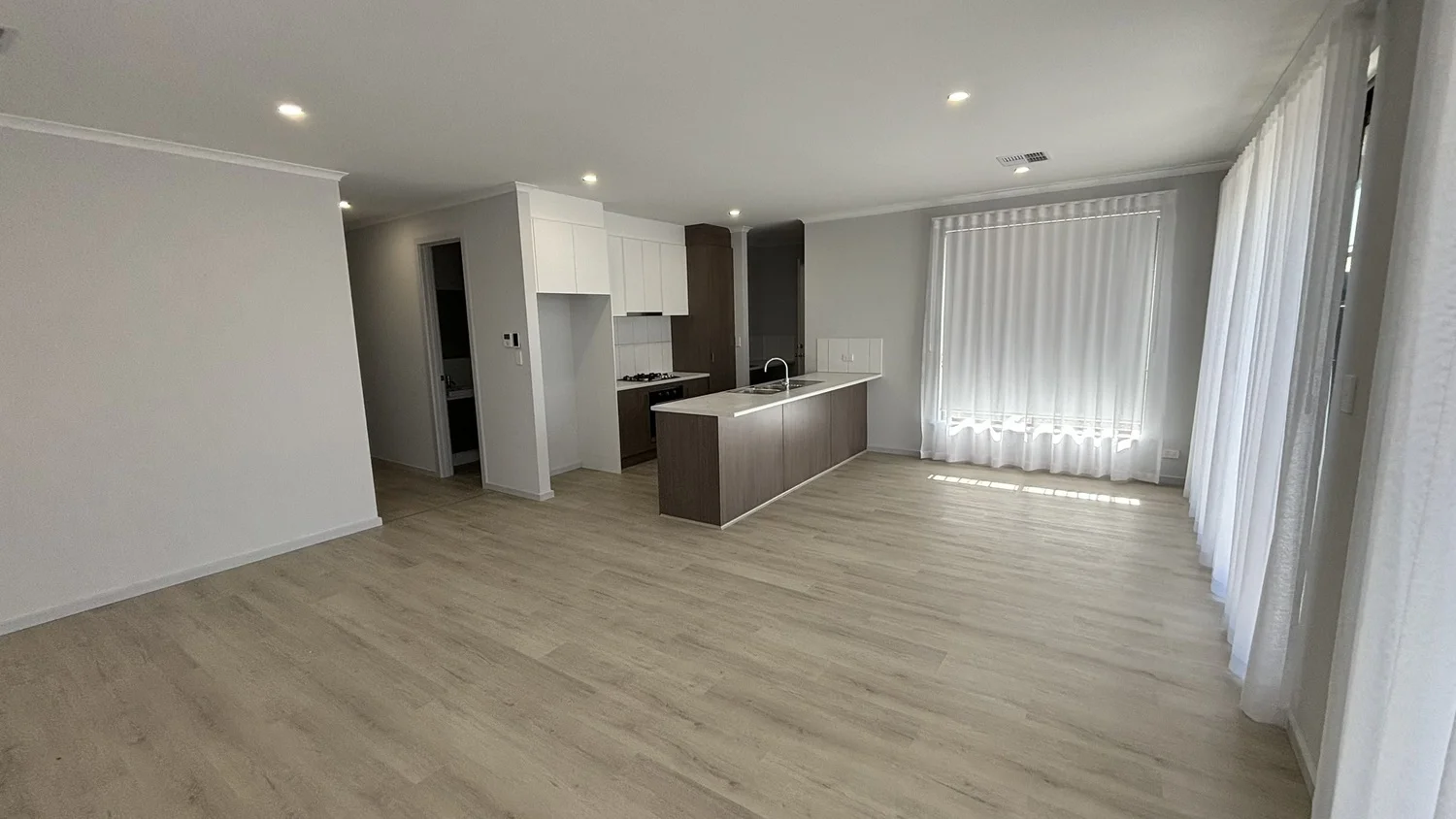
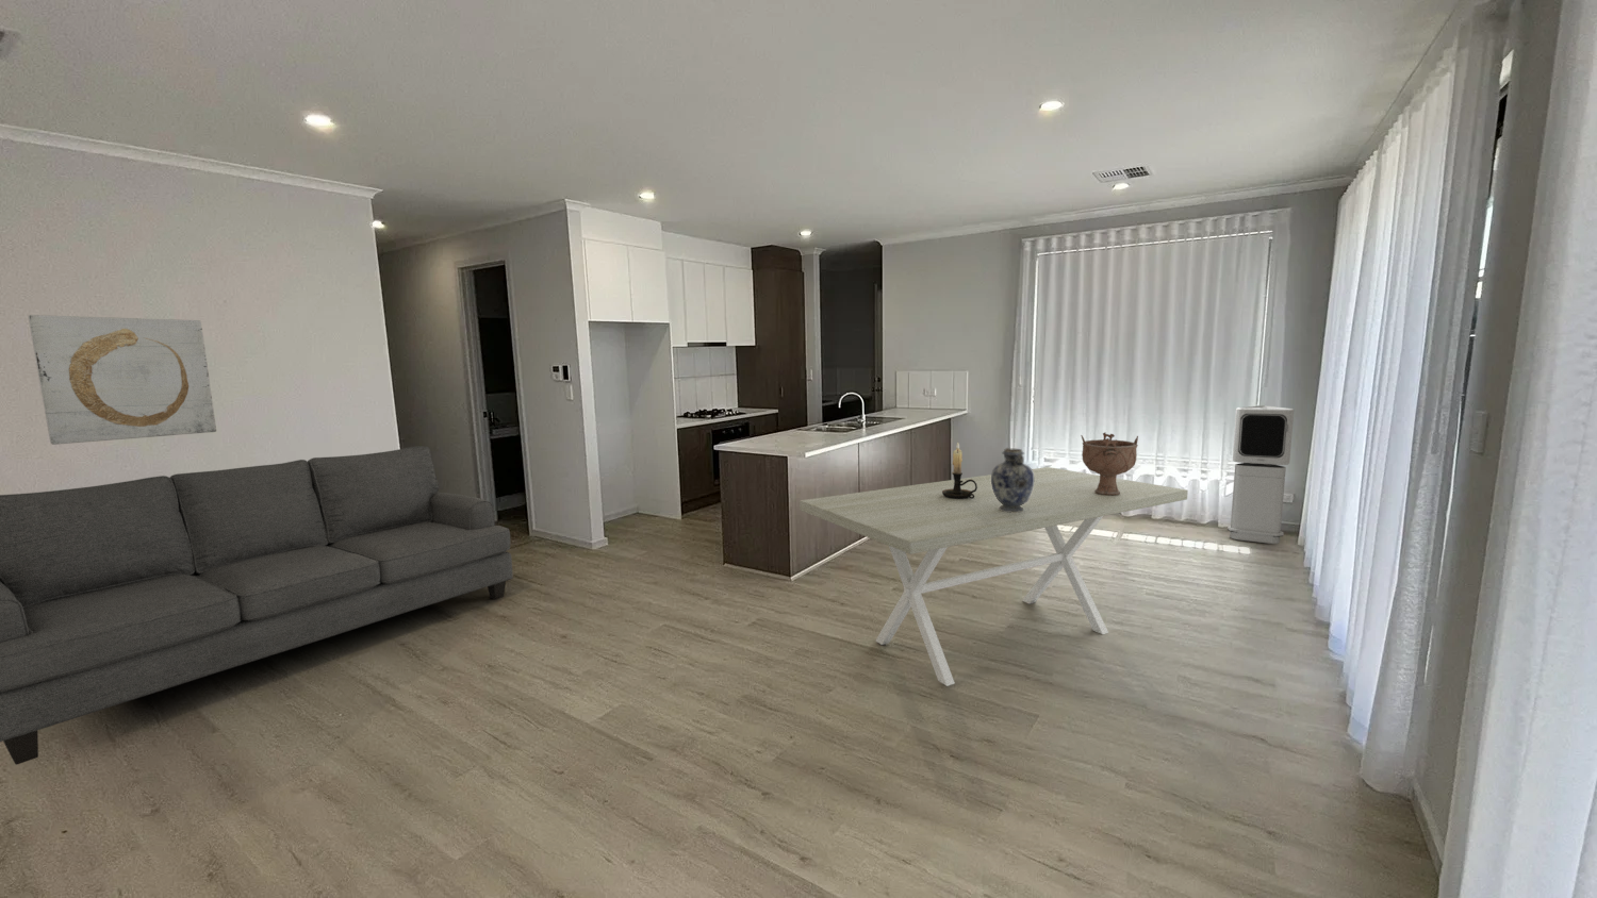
+ air purifier [1226,405,1294,545]
+ sofa [0,445,514,766]
+ decorative bowl [1079,431,1140,495]
+ candle holder [942,442,977,499]
+ dining table [799,466,1189,687]
+ decorative vase [990,447,1034,513]
+ wall art [27,314,217,446]
